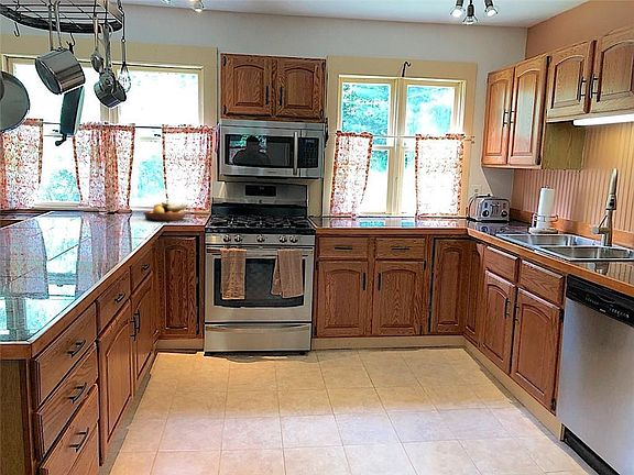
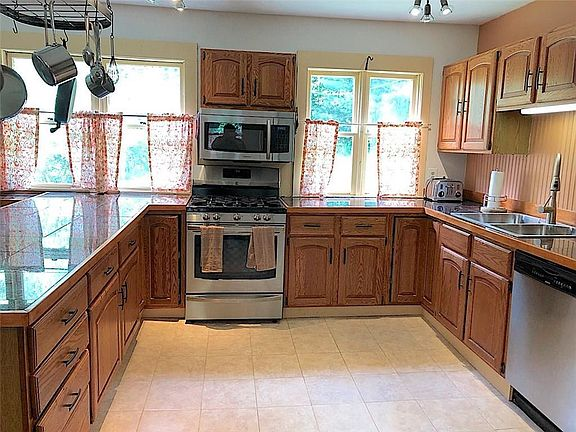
- fruit bowl [142,201,189,222]
